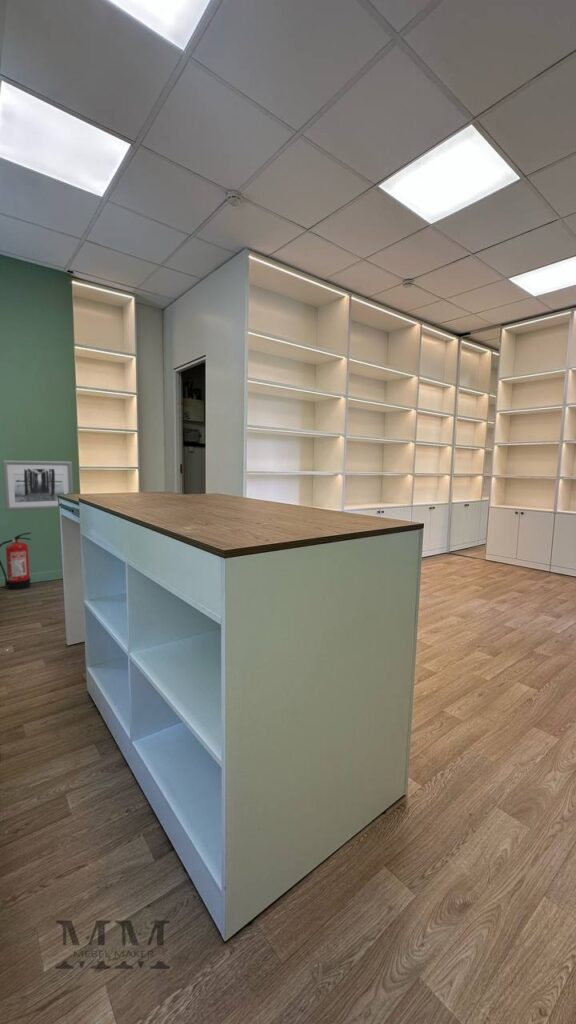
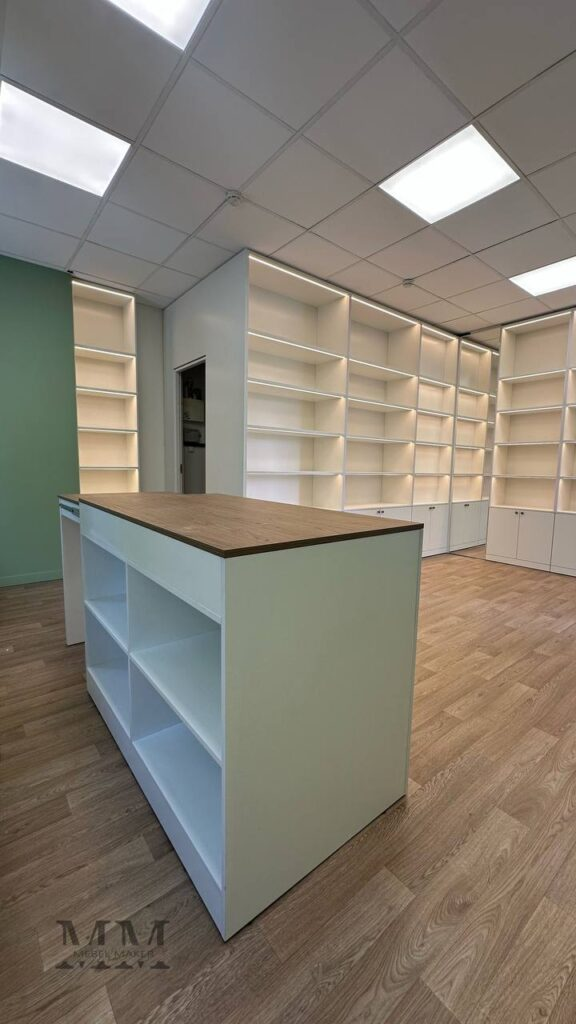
- fire extinguisher [0,532,32,591]
- wall art [1,459,74,512]
